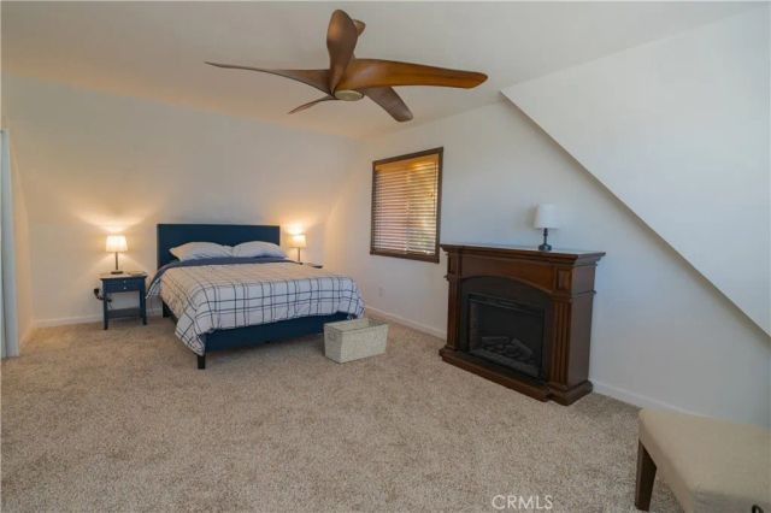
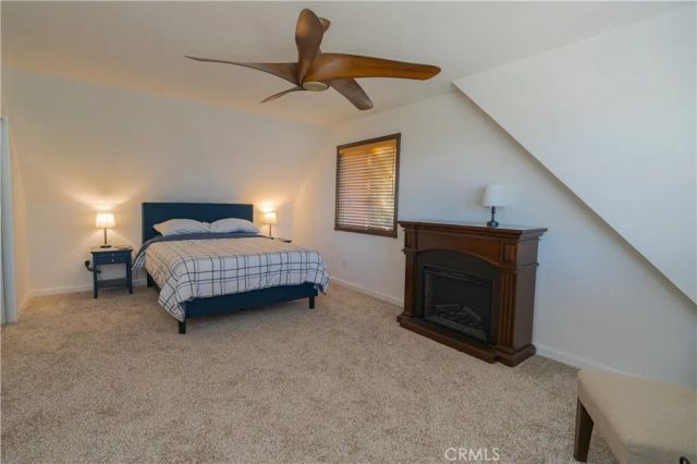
- storage bin [323,316,390,365]
